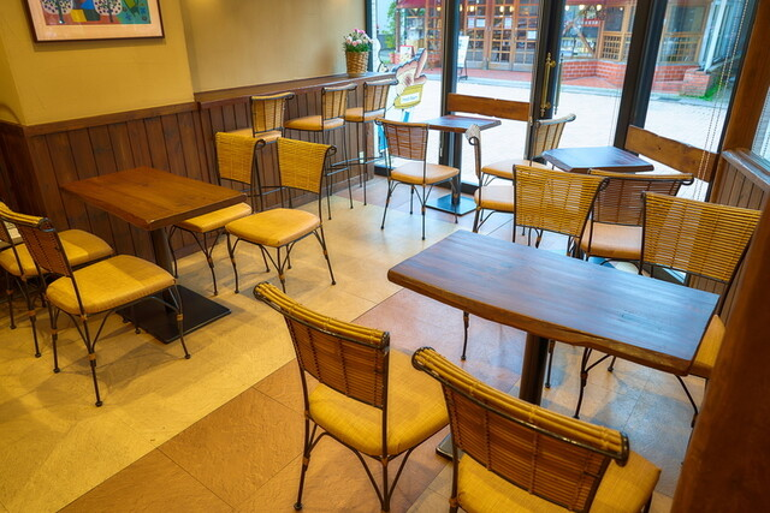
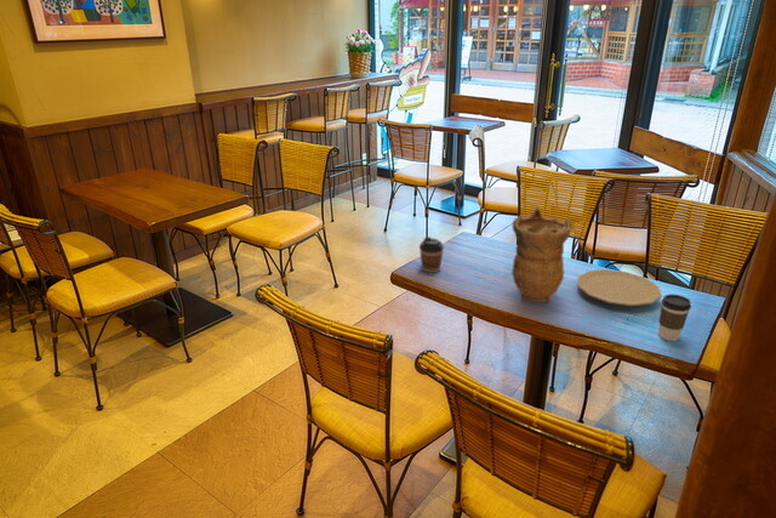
+ plate [576,268,663,307]
+ coffee cup [657,294,692,342]
+ coffee cup [418,235,445,274]
+ vase [510,204,574,303]
